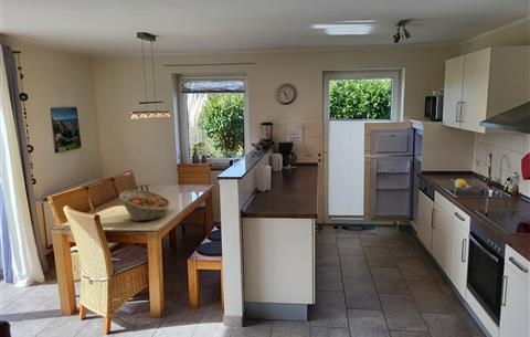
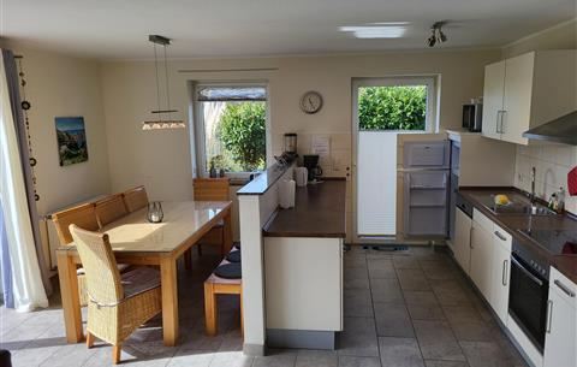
- fruit basket [118,189,171,222]
